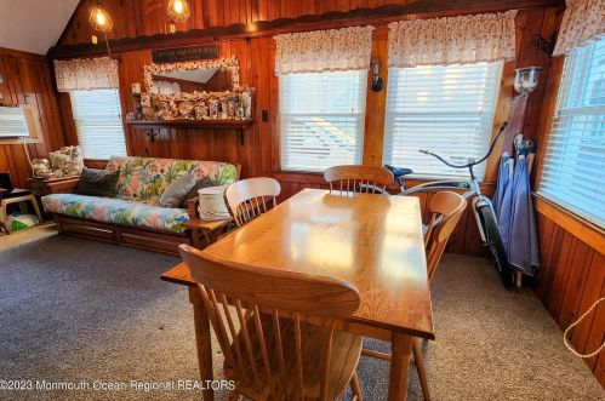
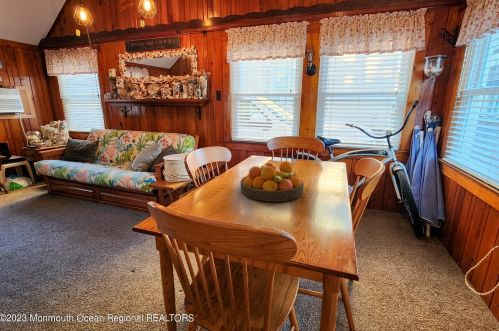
+ fruit bowl [239,160,304,203]
